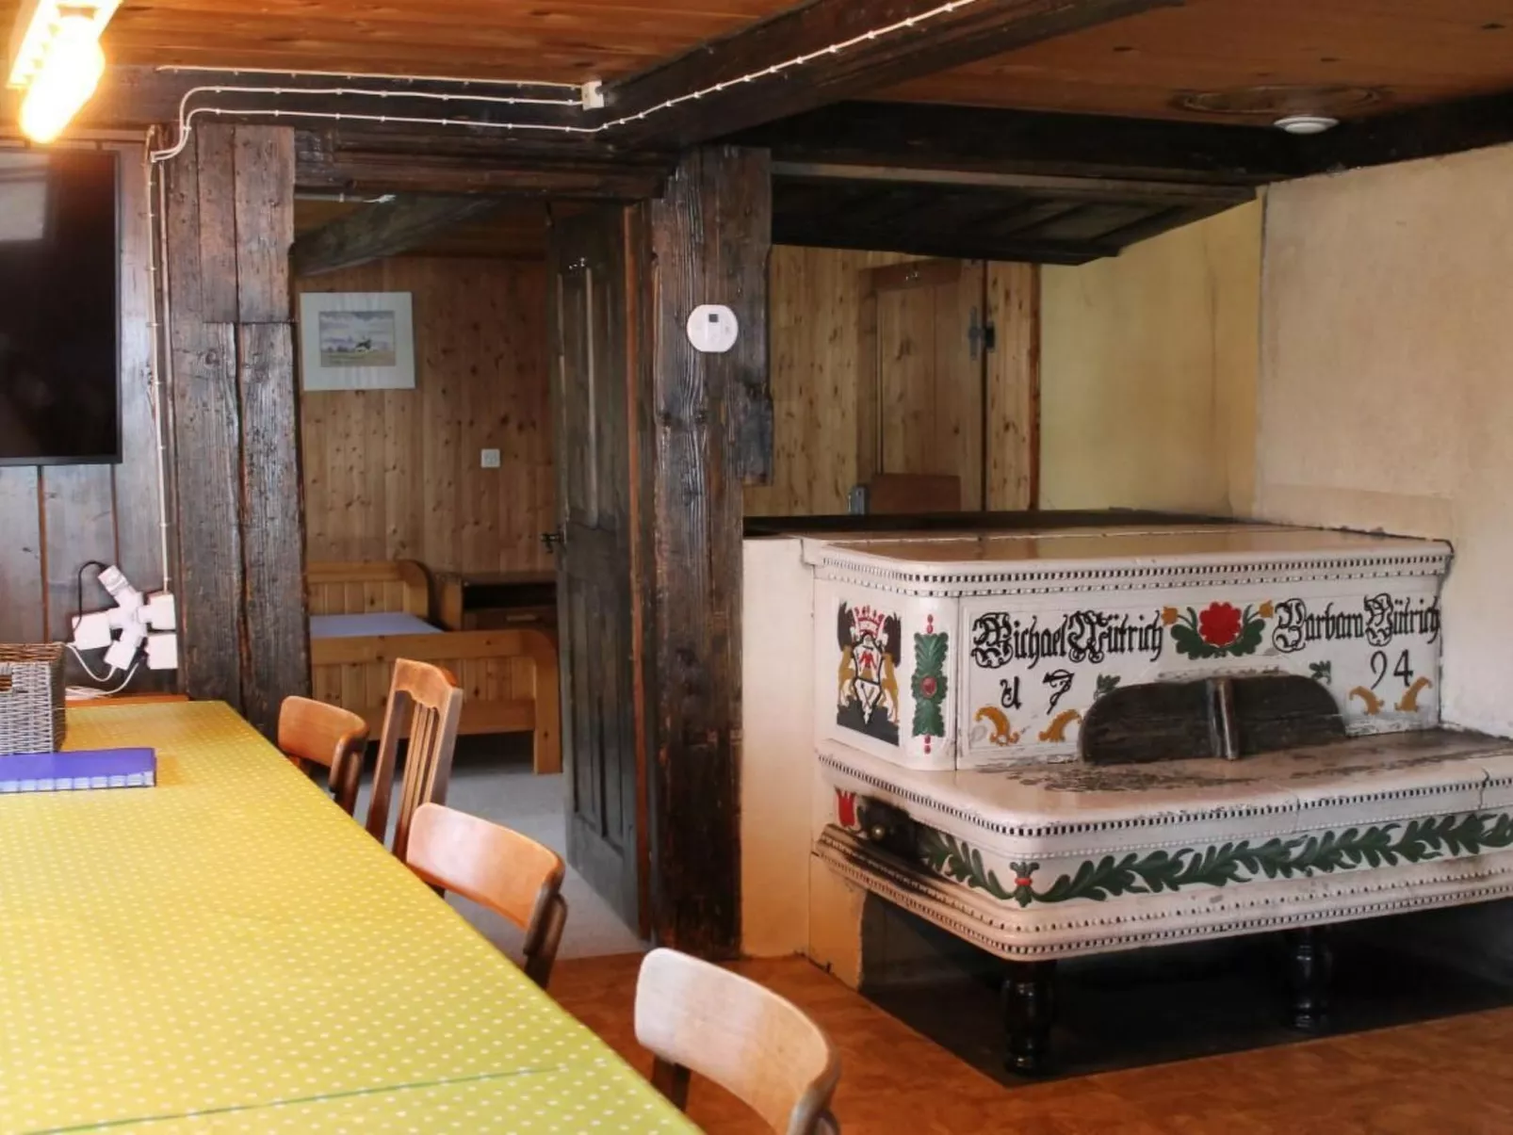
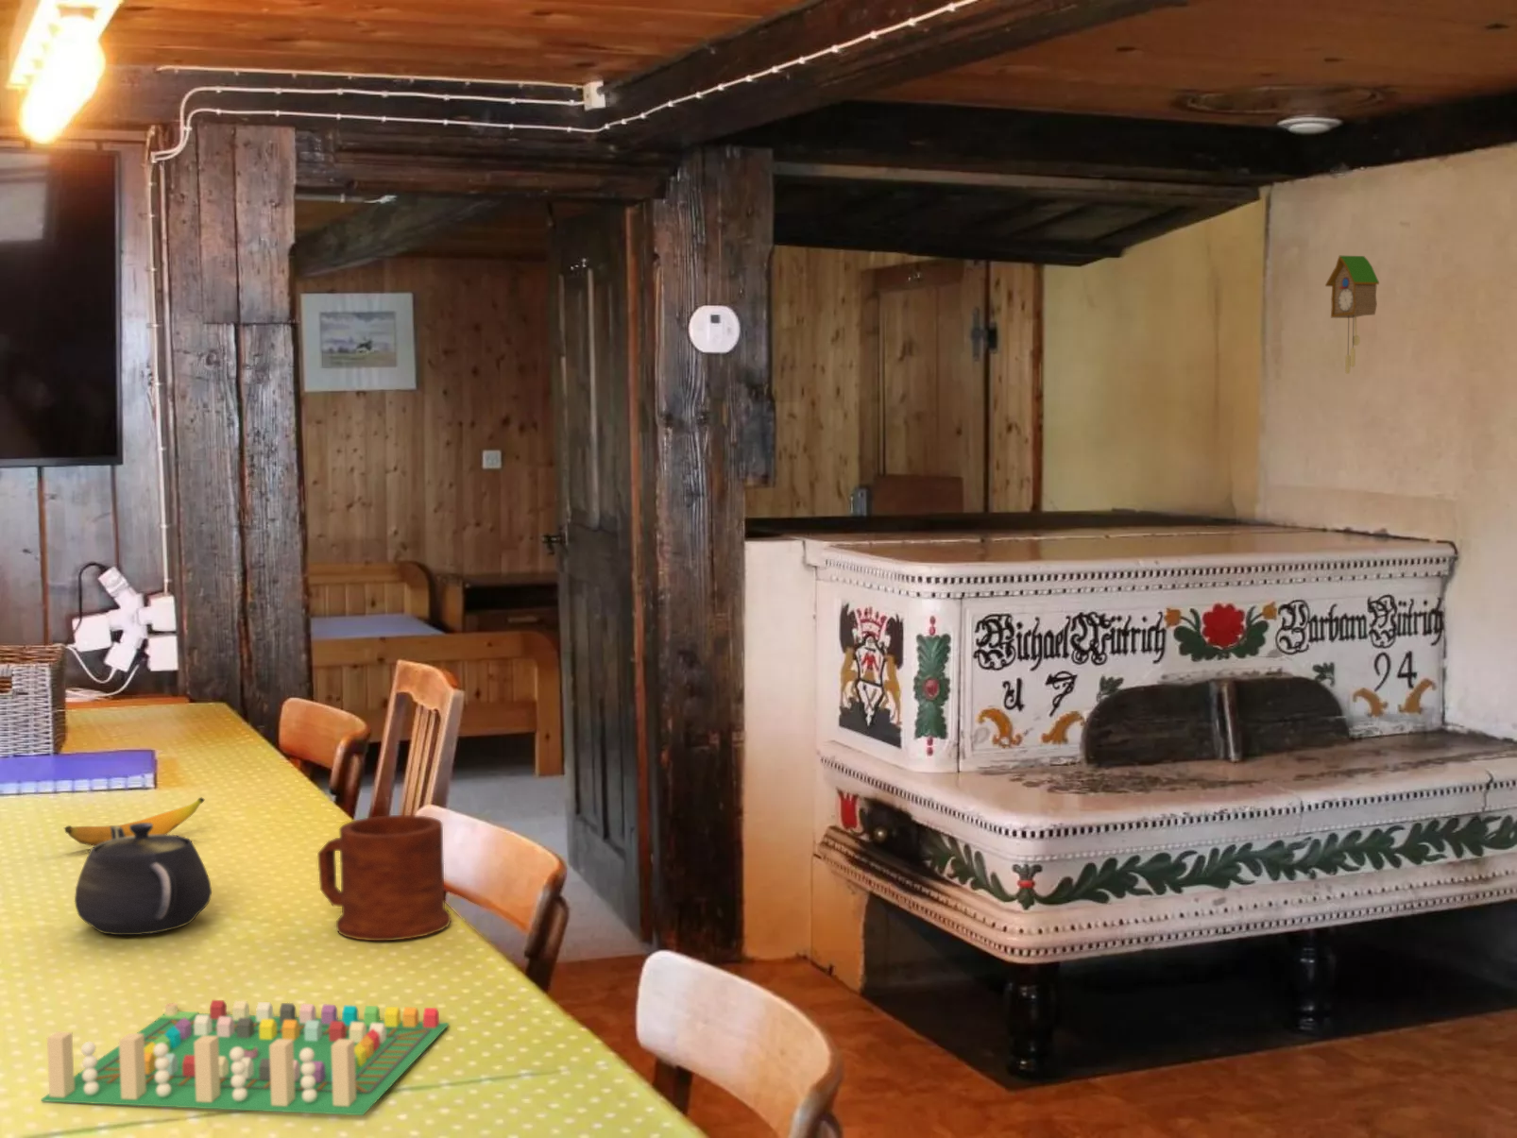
+ banana [63,796,206,848]
+ board game [39,999,451,1116]
+ teapot [74,822,213,936]
+ cuckoo clock [1325,255,1380,375]
+ mug [317,814,452,942]
